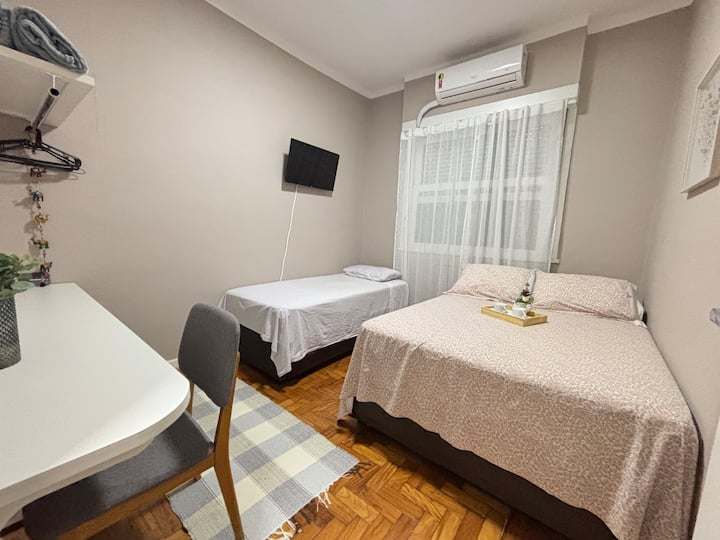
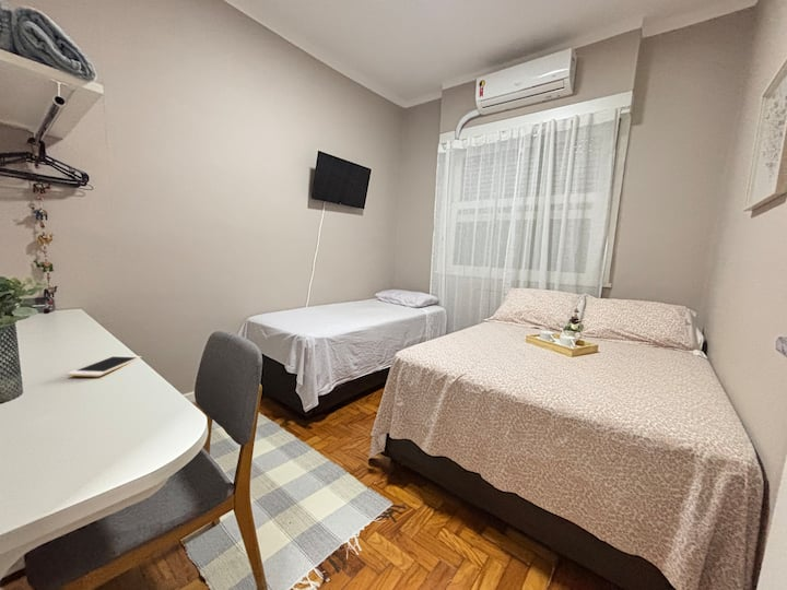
+ cell phone [66,354,142,378]
